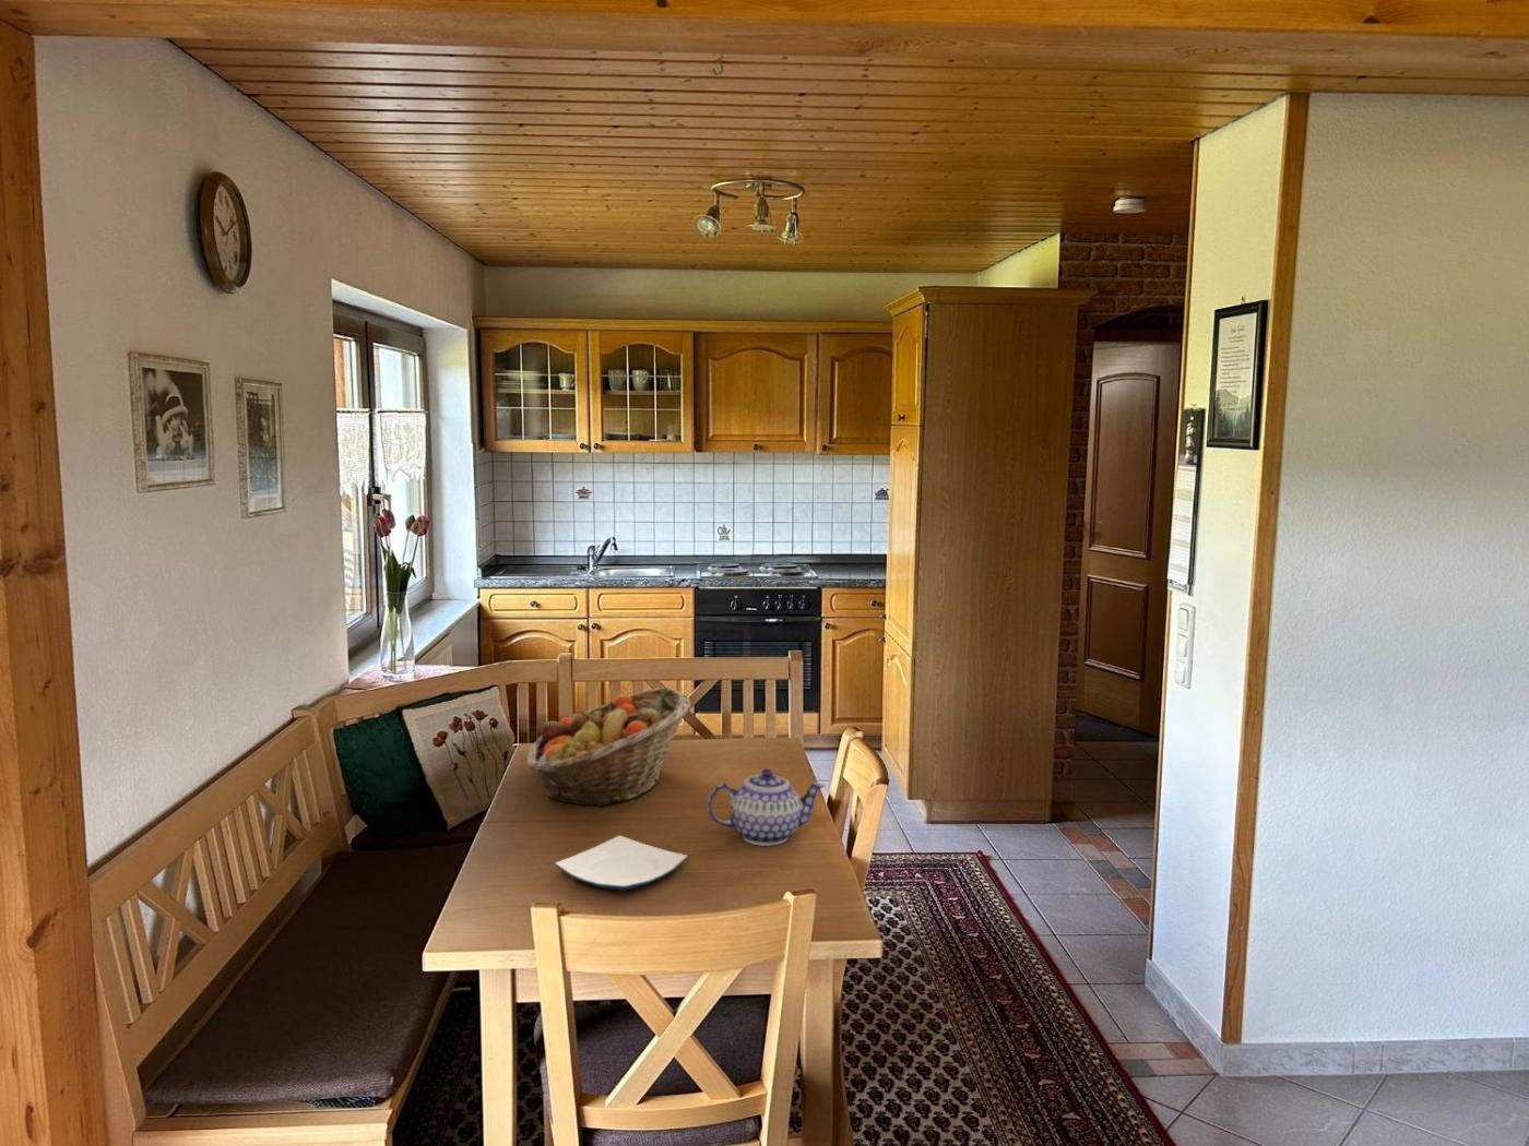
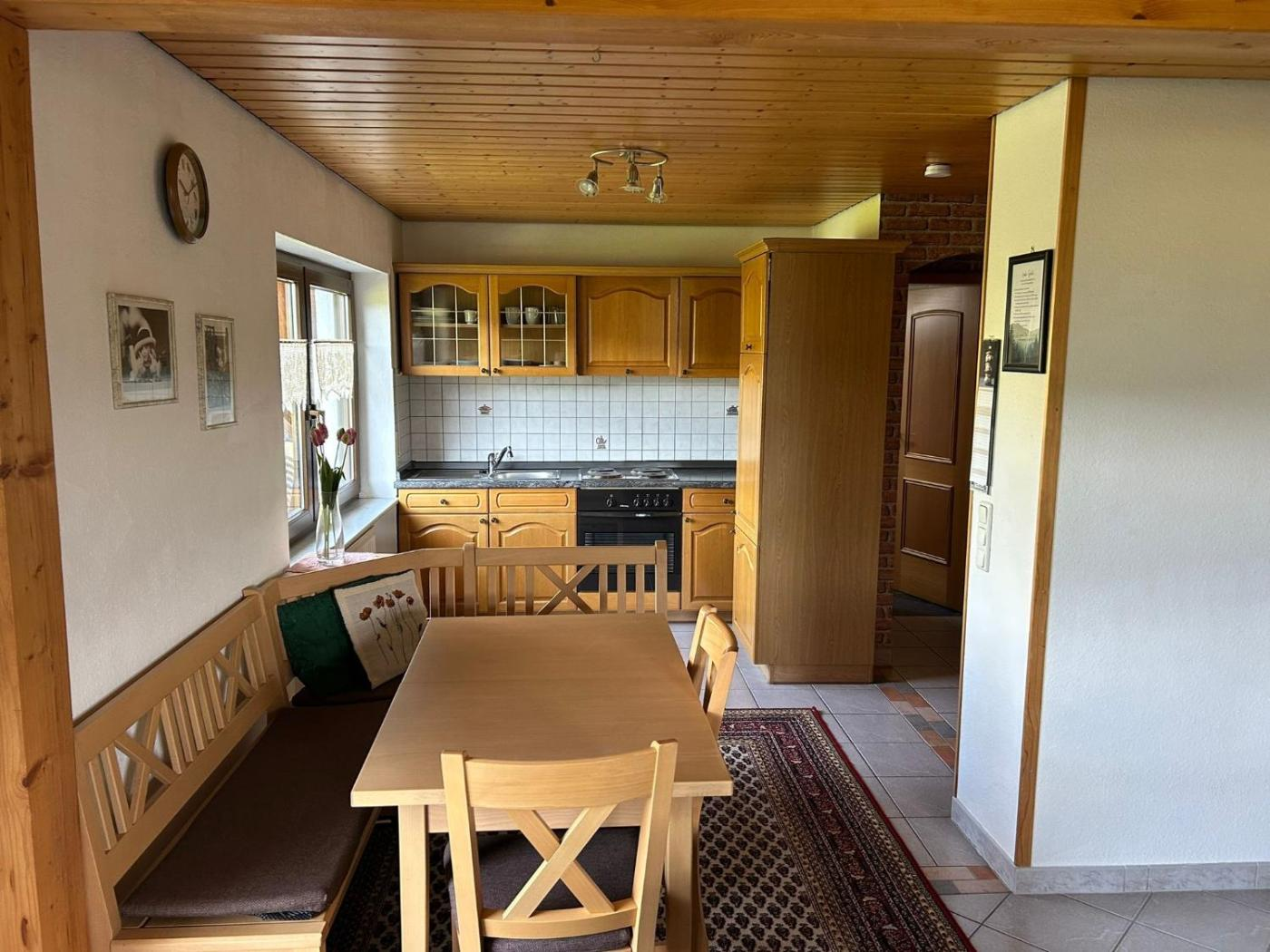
- teapot [707,767,826,847]
- plate [555,835,689,892]
- fruit basket [526,686,692,808]
